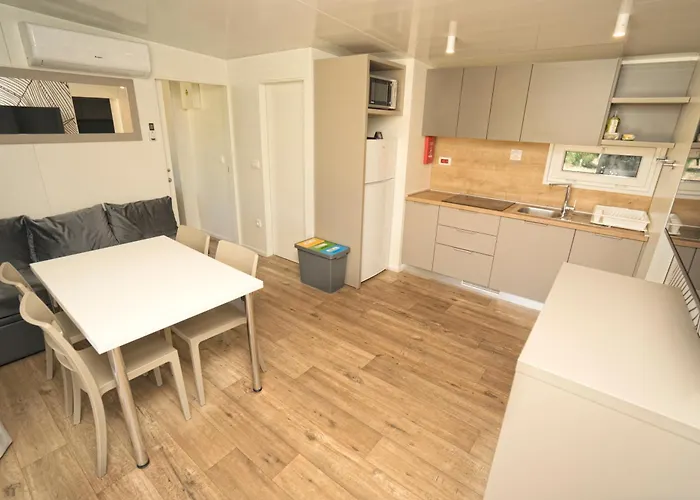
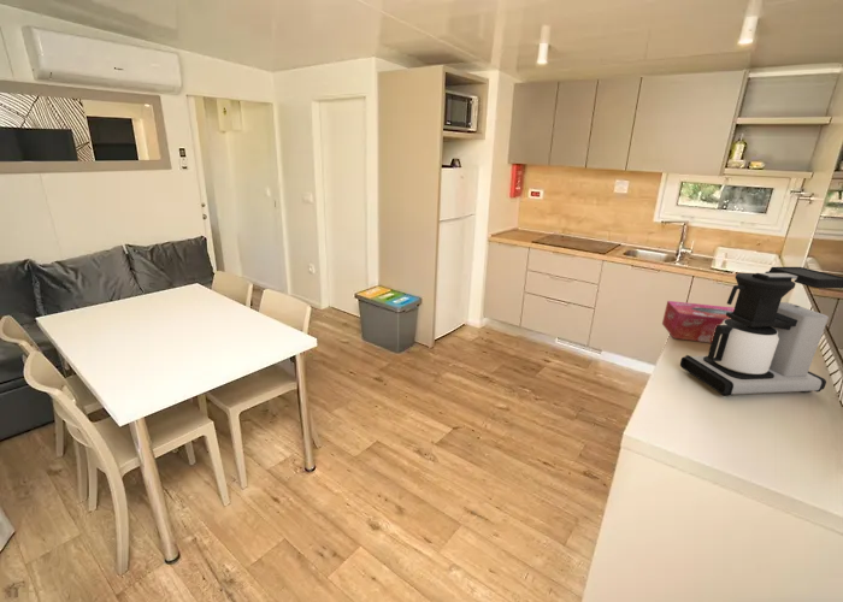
+ tissue box [661,300,735,344]
+ coffee maker [679,266,843,397]
